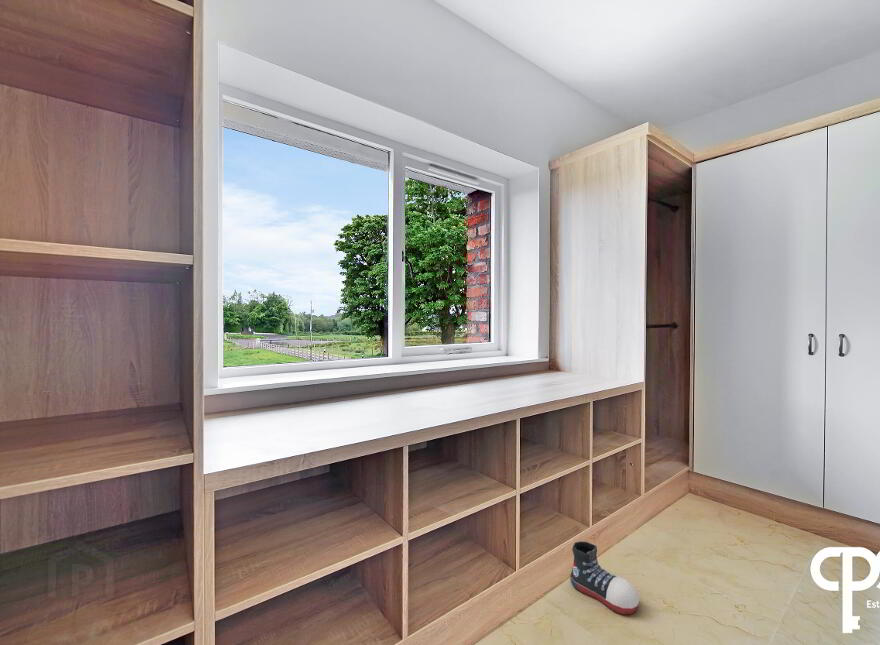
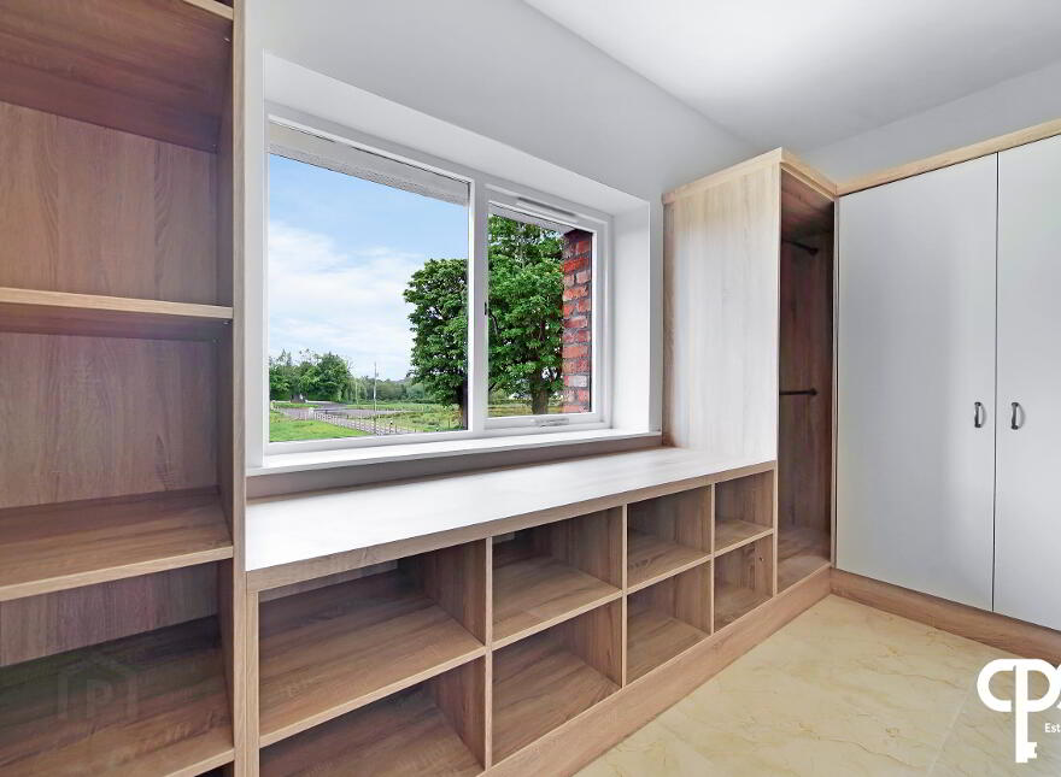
- shoe [569,540,640,616]
